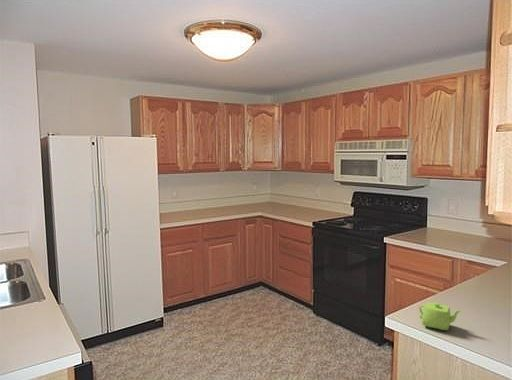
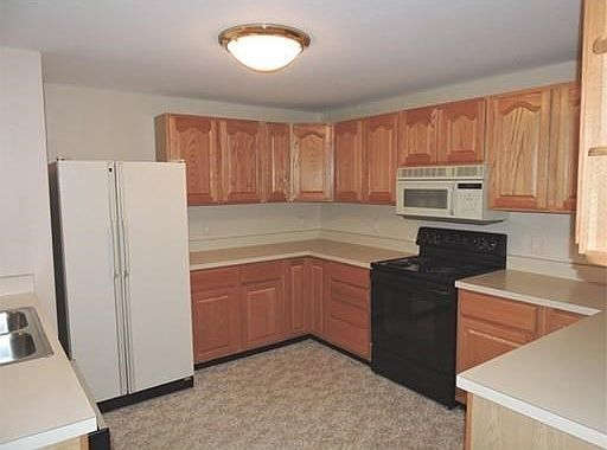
- teapot [418,301,463,331]
